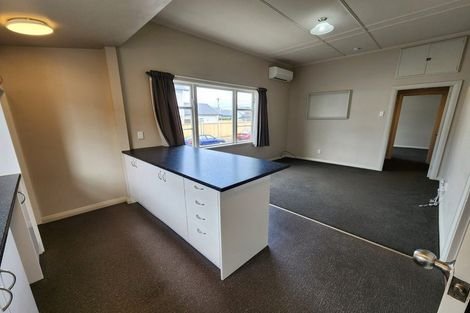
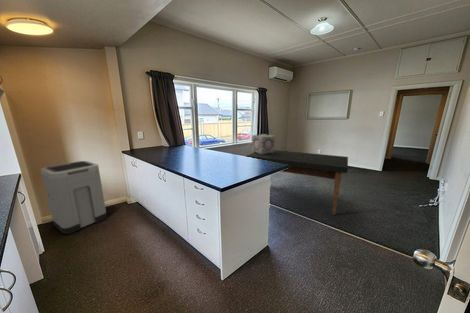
+ decorative cube [251,133,276,154]
+ trash can [40,160,108,235]
+ dining table [245,149,349,216]
